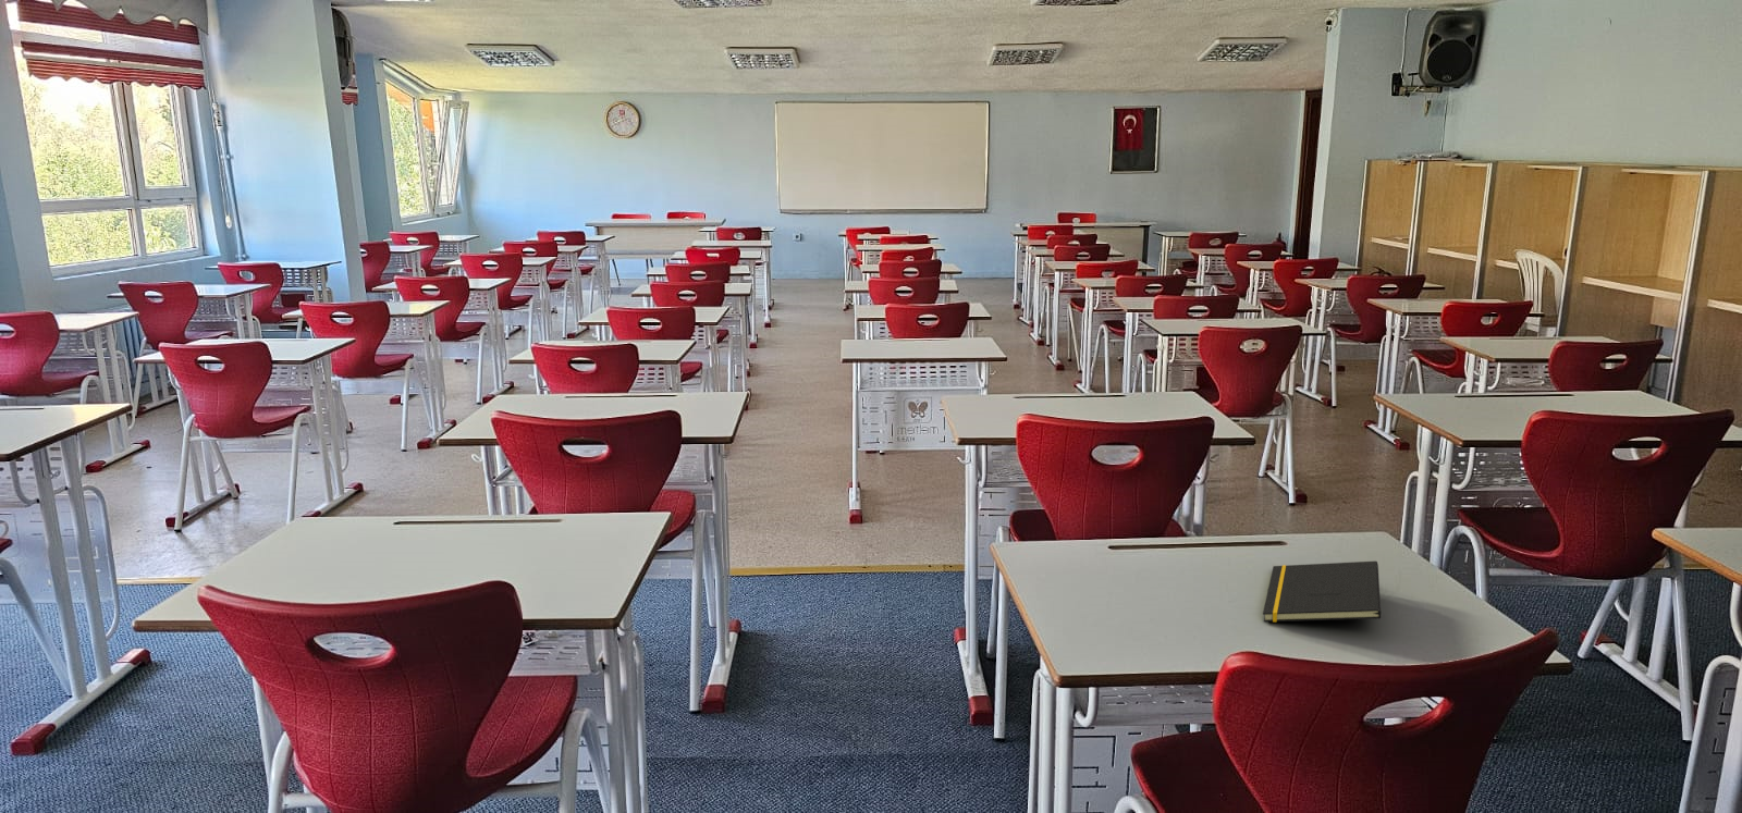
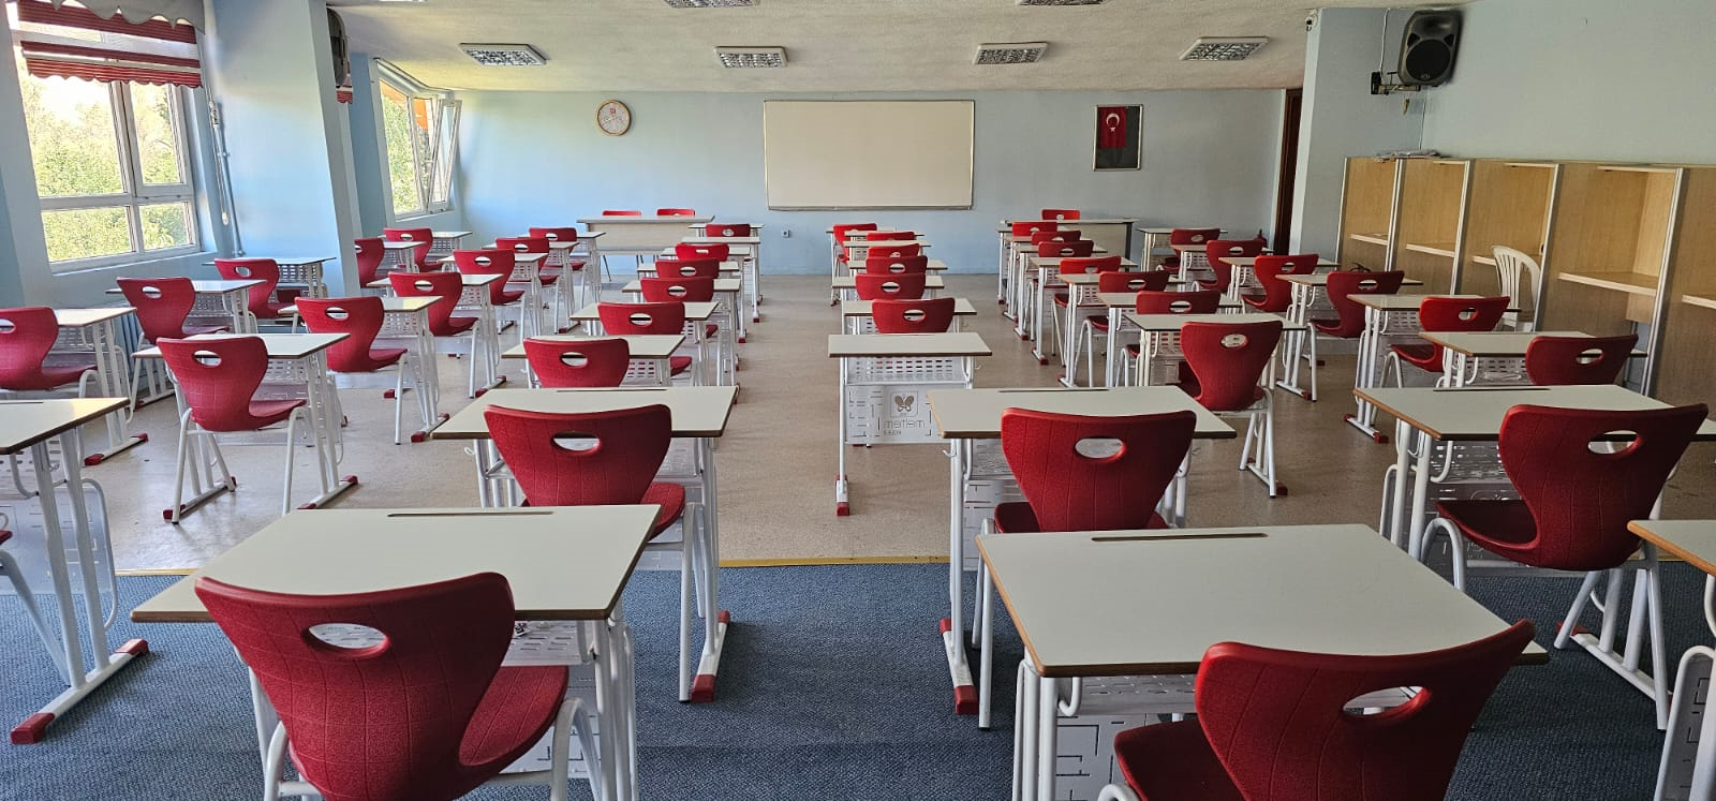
- notepad [1262,561,1382,623]
